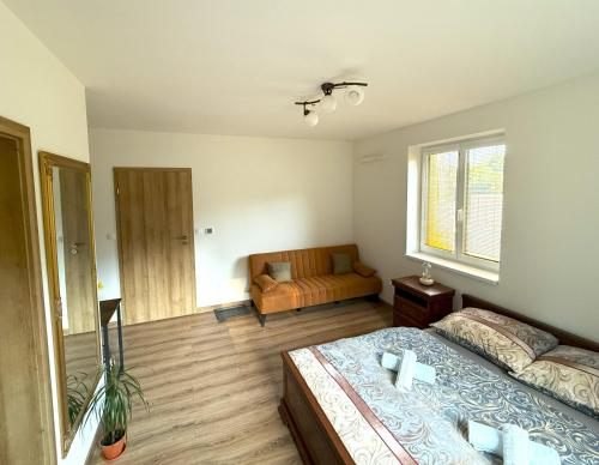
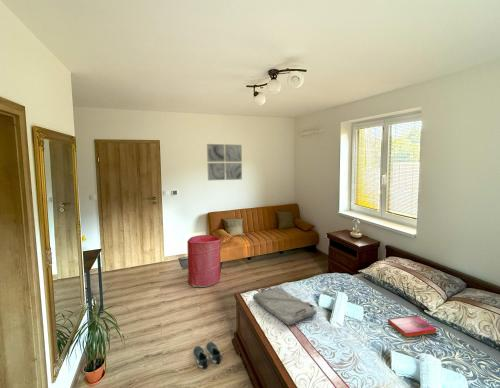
+ shoe [192,341,223,371]
+ serving tray [252,286,318,326]
+ laundry hamper [186,234,222,288]
+ wall art [206,143,243,181]
+ hardback book [387,314,437,338]
